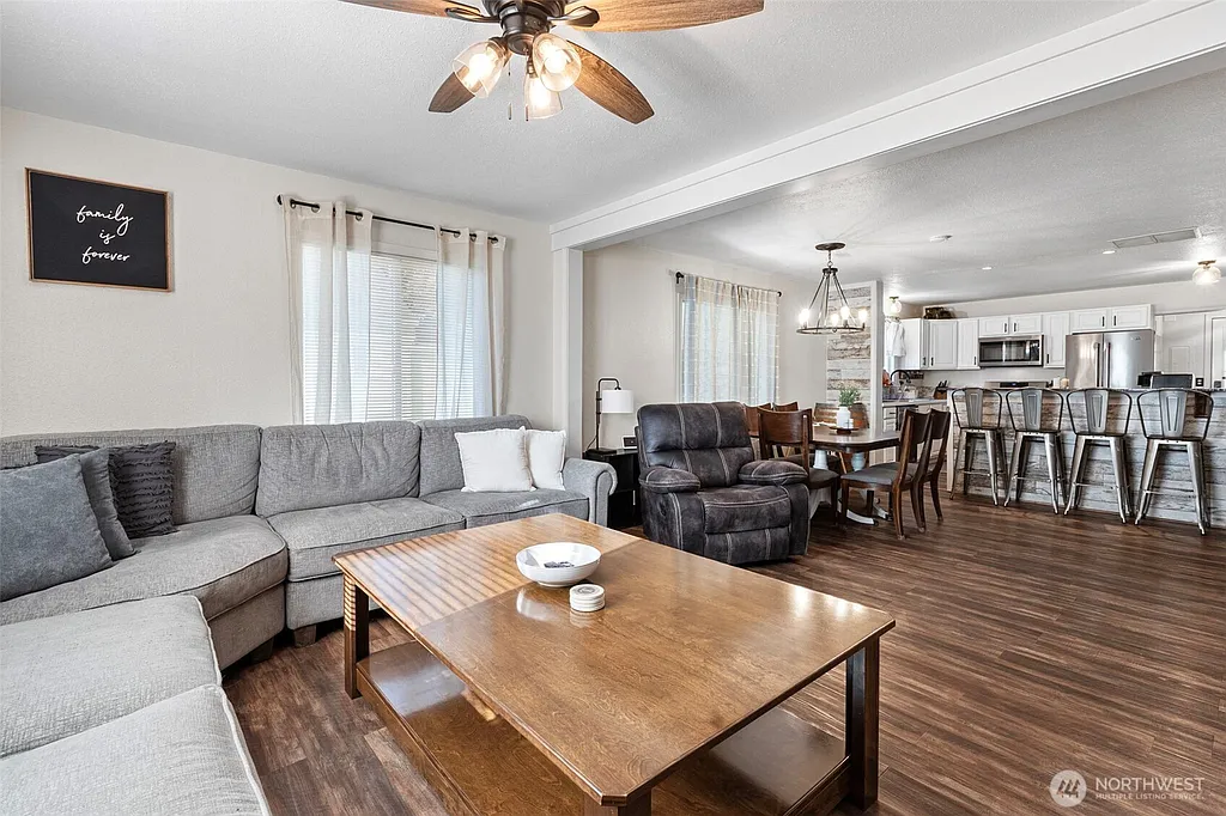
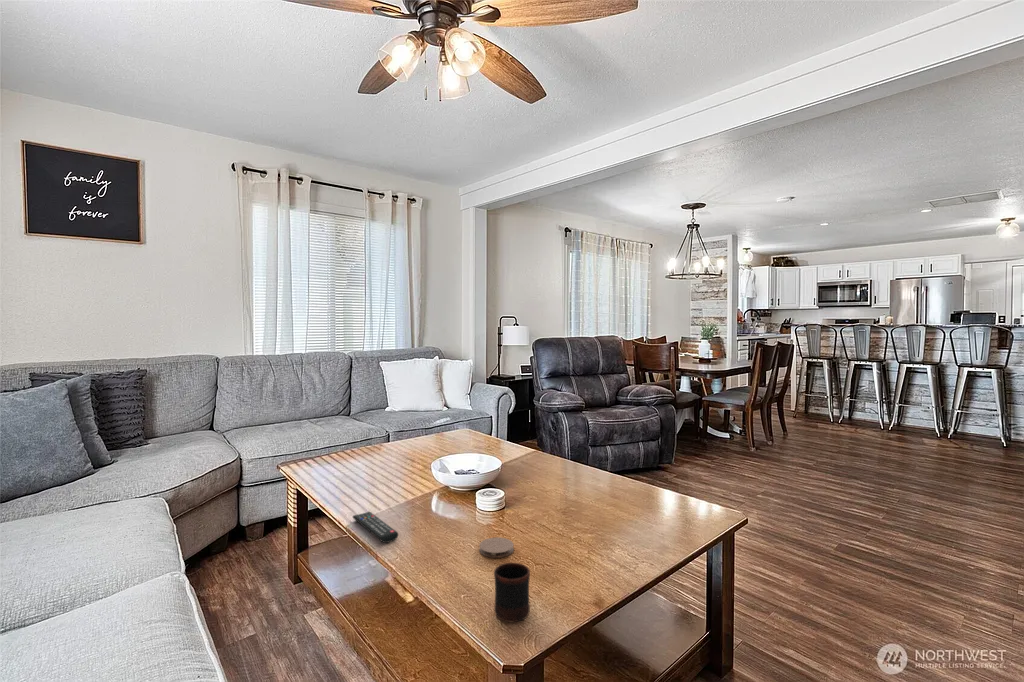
+ remote control [352,511,399,544]
+ coaster [478,536,515,559]
+ mug [493,562,531,623]
